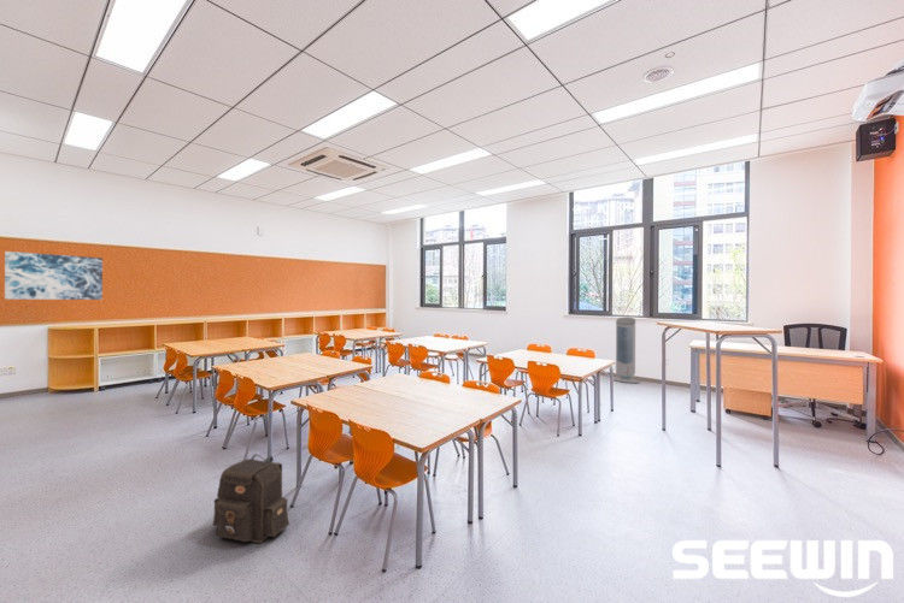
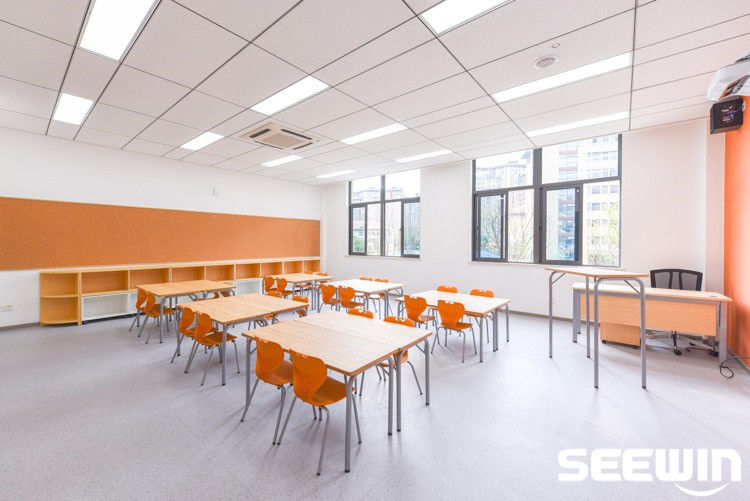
- wall art [4,250,104,301]
- backpack [212,453,290,544]
- air purifier [612,317,641,384]
